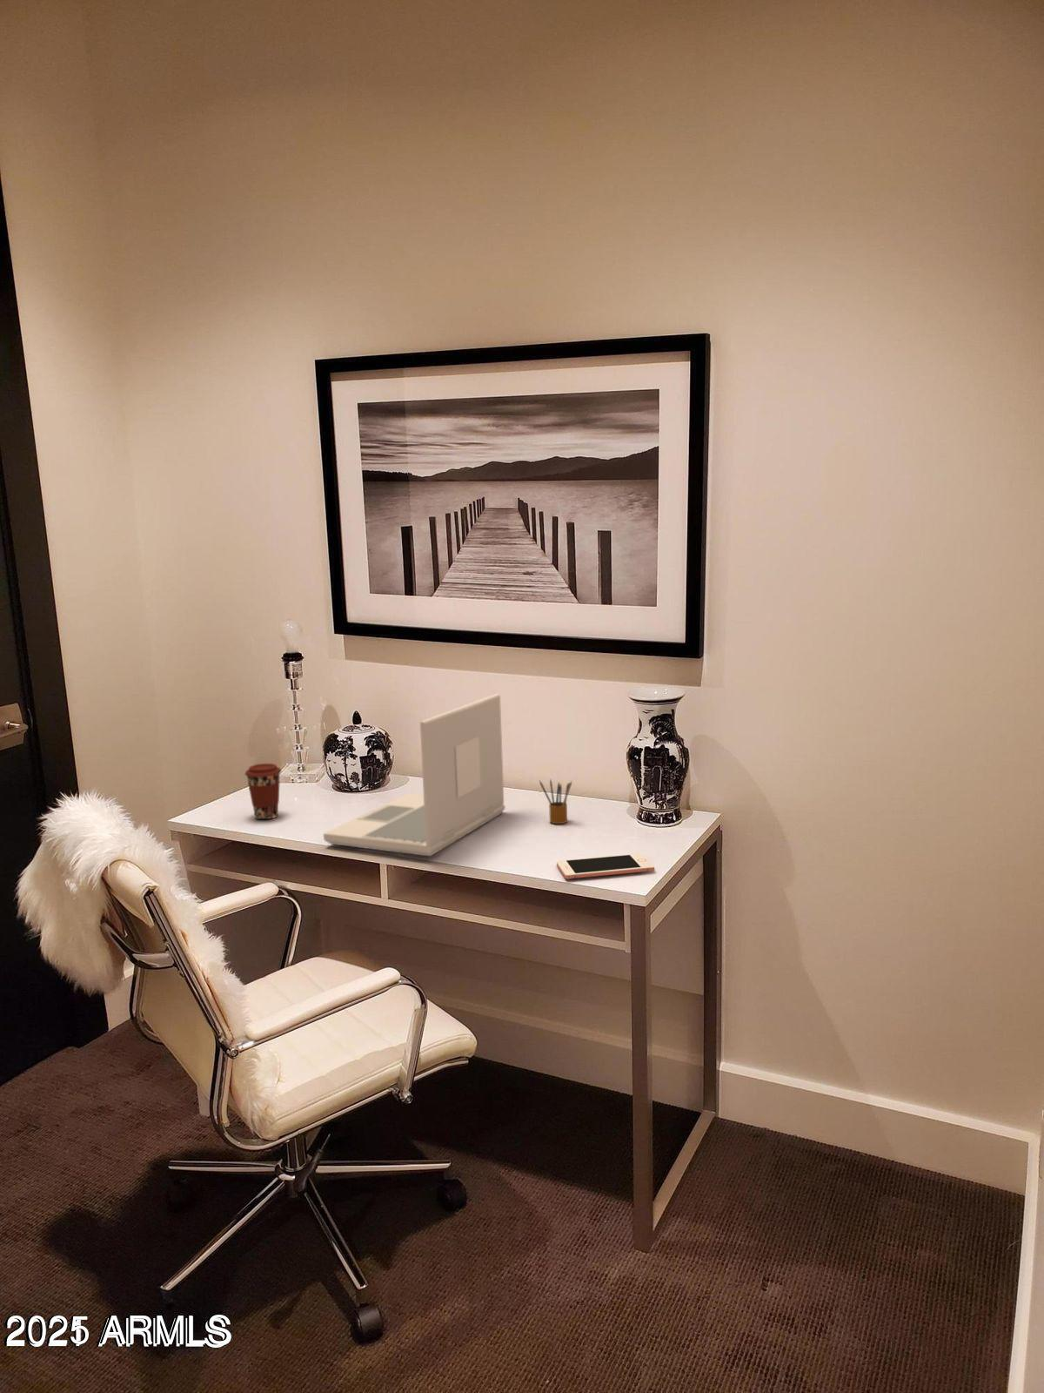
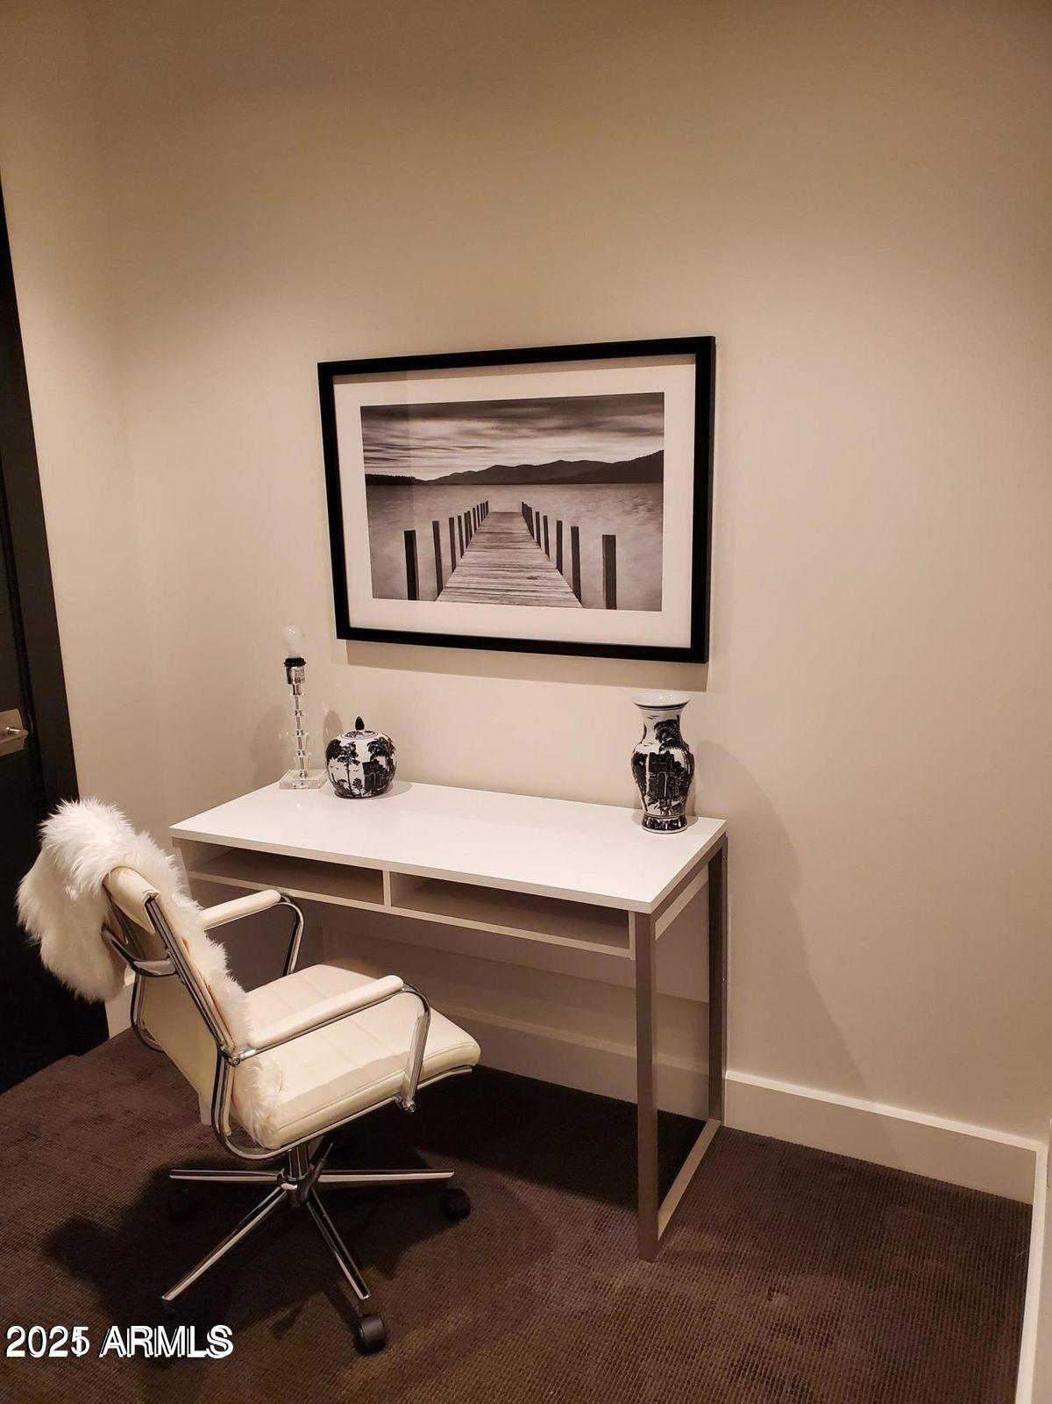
- laptop [322,693,507,858]
- cell phone [556,852,655,880]
- coffee cup [243,762,283,820]
- pencil box [538,779,572,825]
